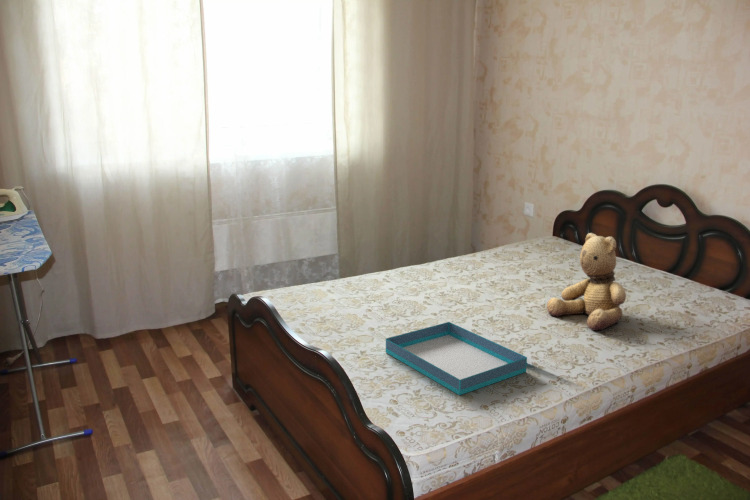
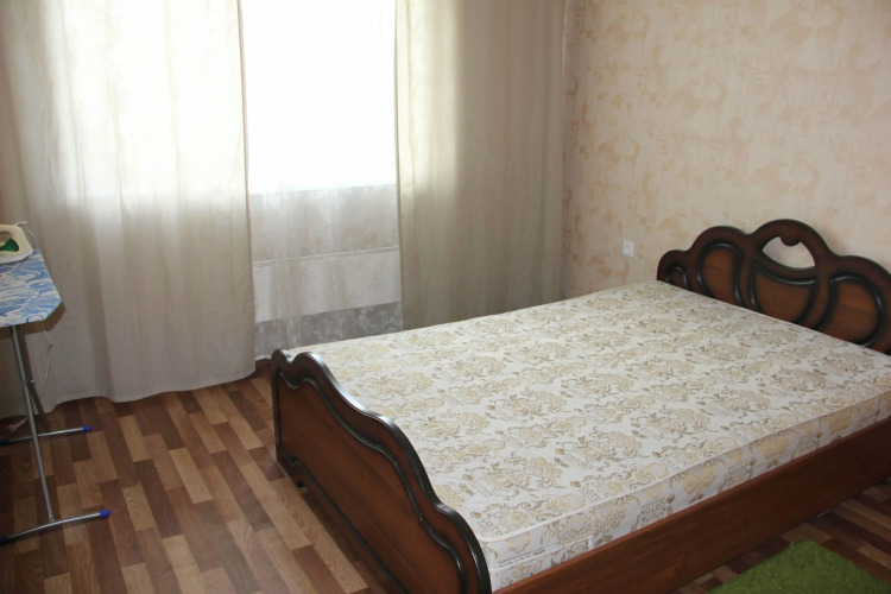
- tray [385,321,528,396]
- teddy bear [546,232,627,332]
